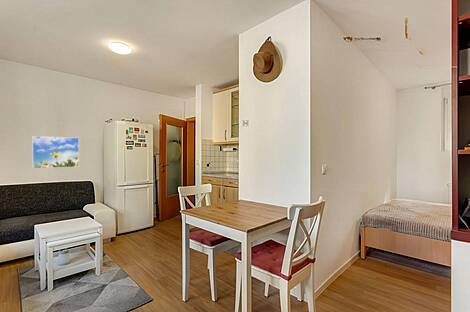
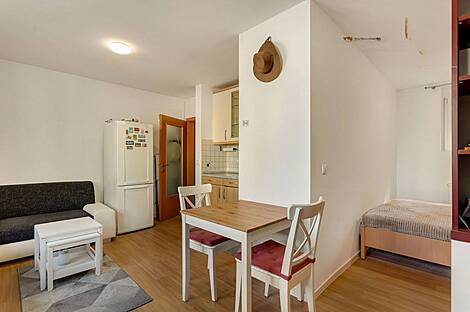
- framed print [31,135,80,169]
